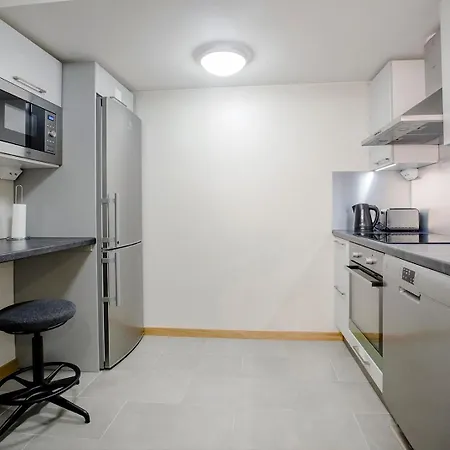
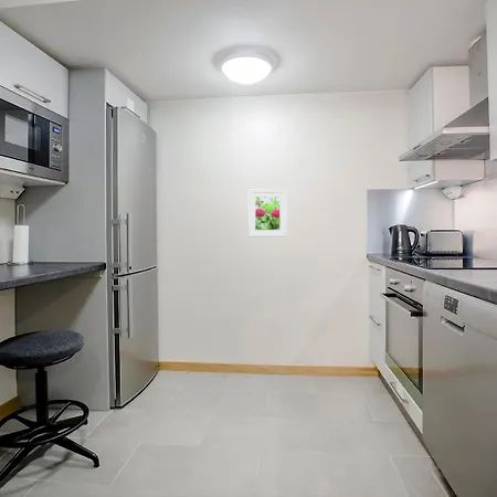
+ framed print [247,188,288,239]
